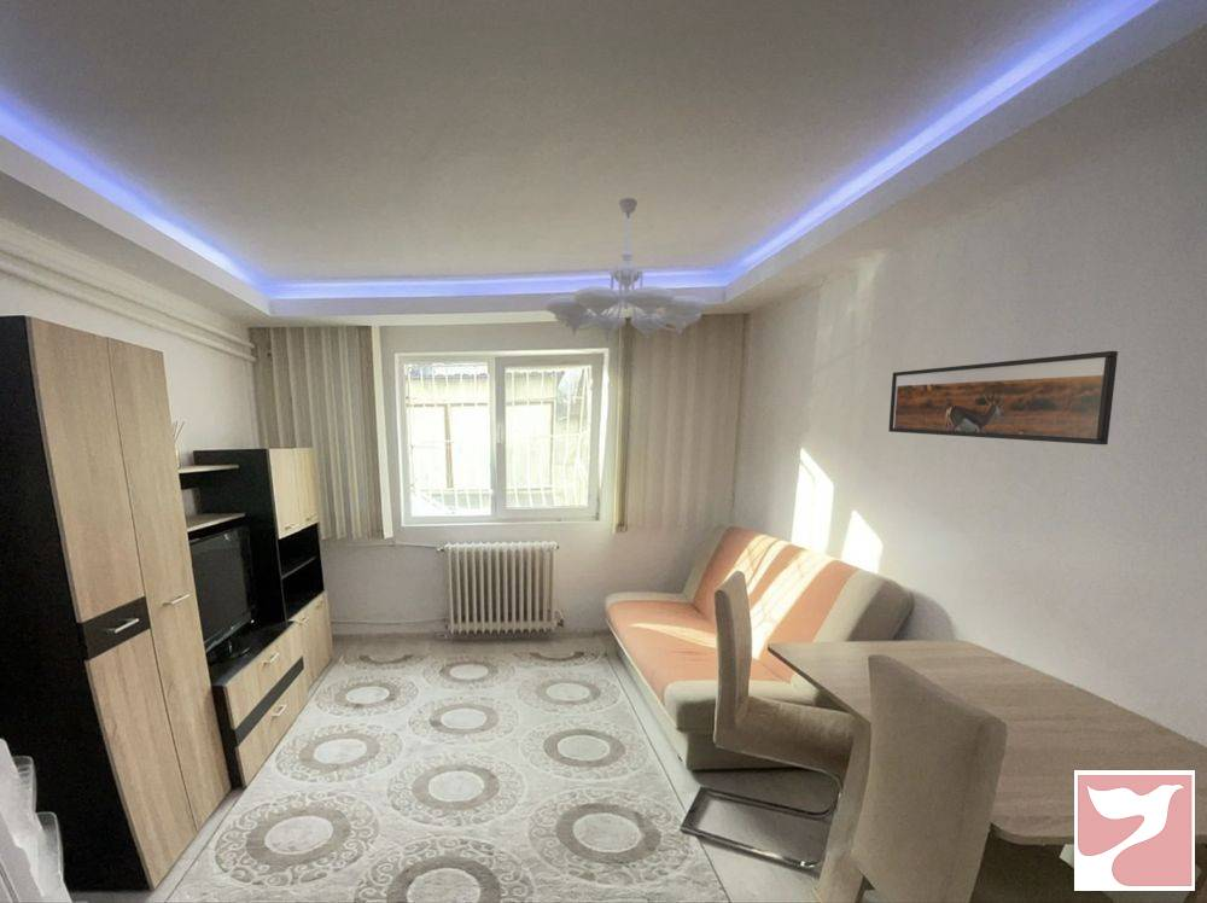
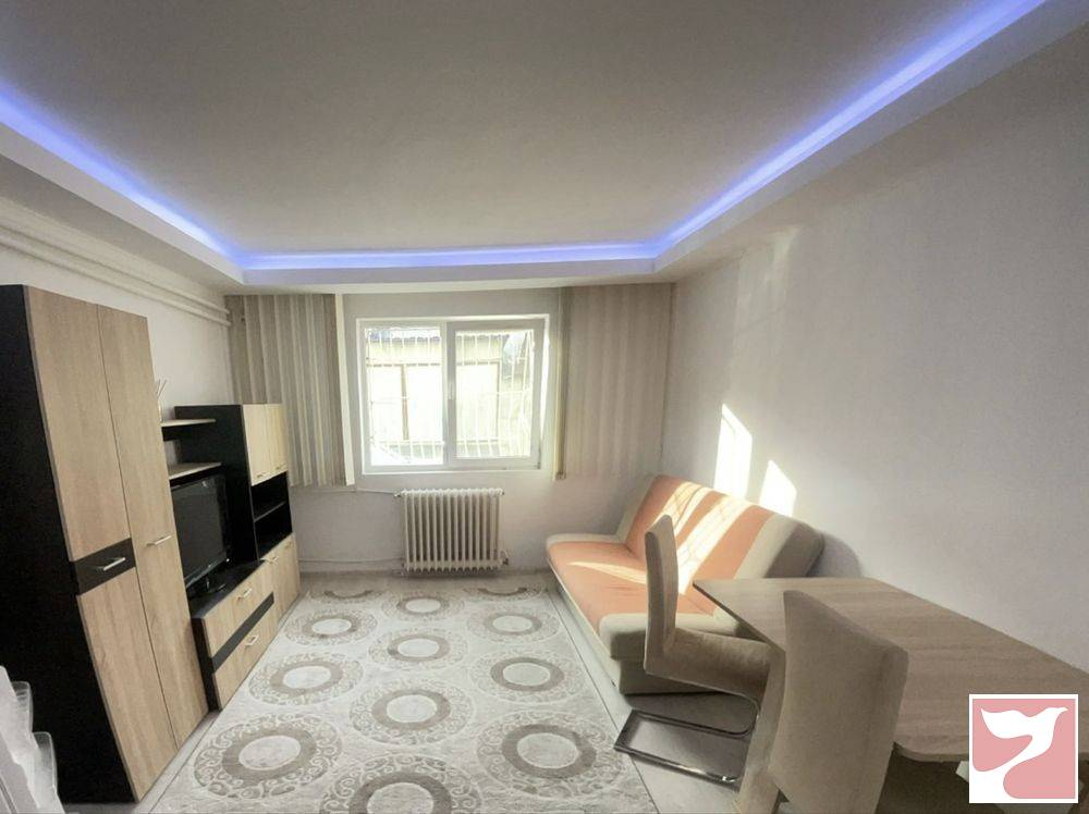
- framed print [887,350,1119,445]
- chandelier [544,197,707,340]
